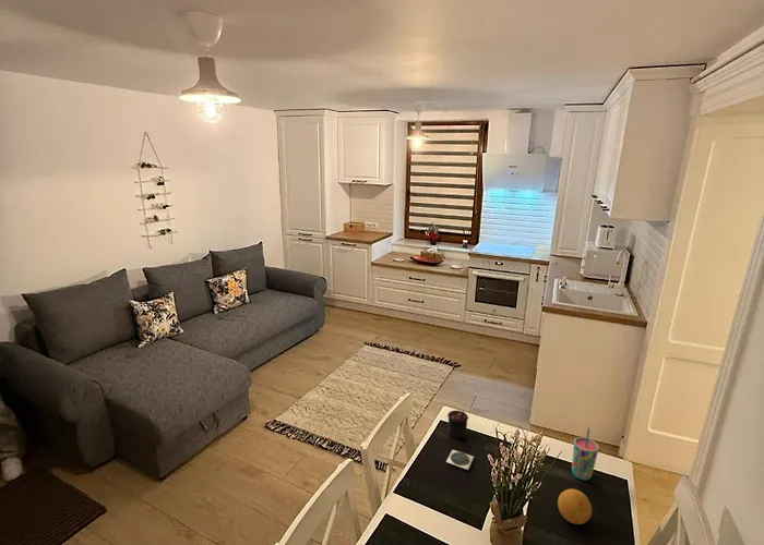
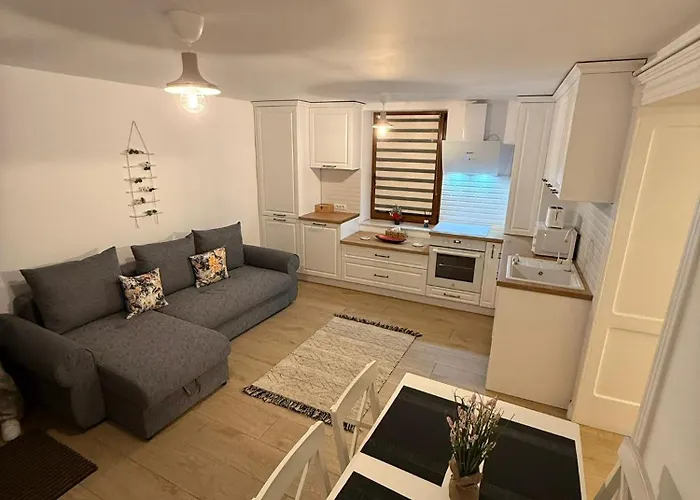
- coaster [445,449,475,471]
- candle [446,410,469,439]
- fruit [557,488,593,525]
- cup [571,426,600,482]
